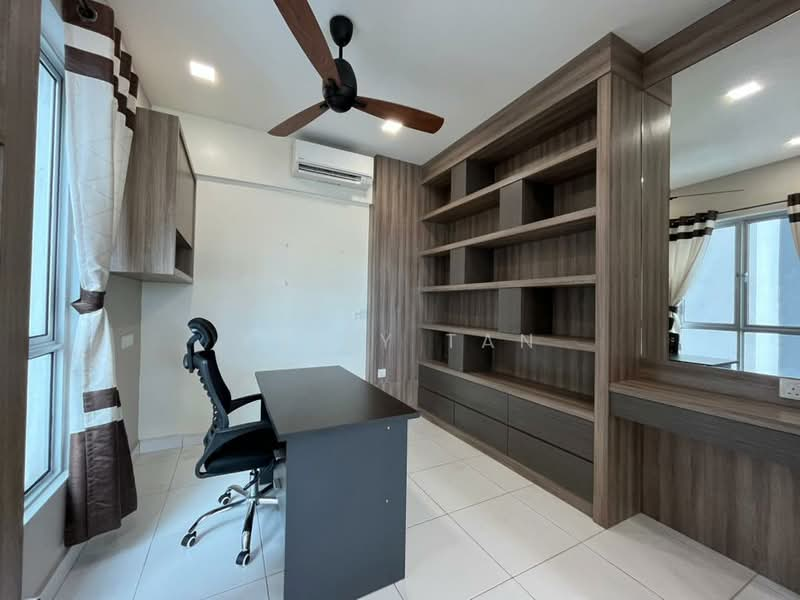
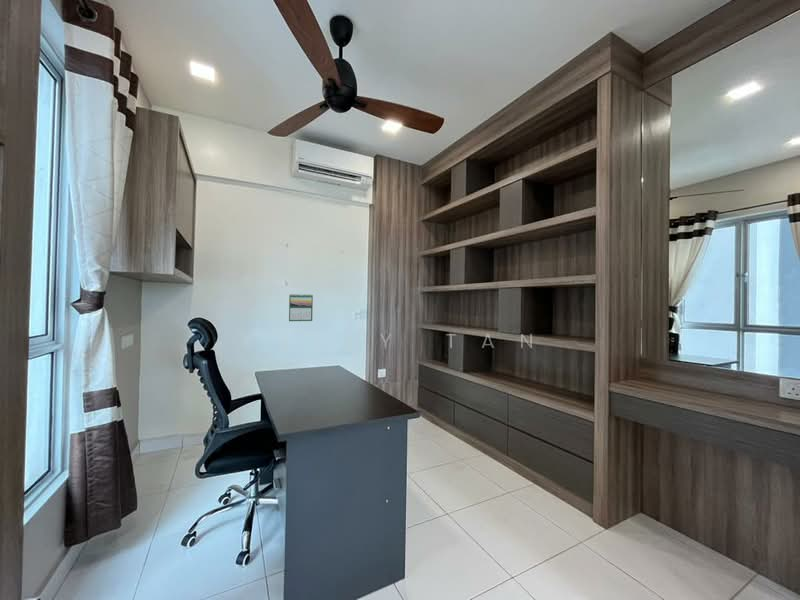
+ calendar [288,293,314,322]
